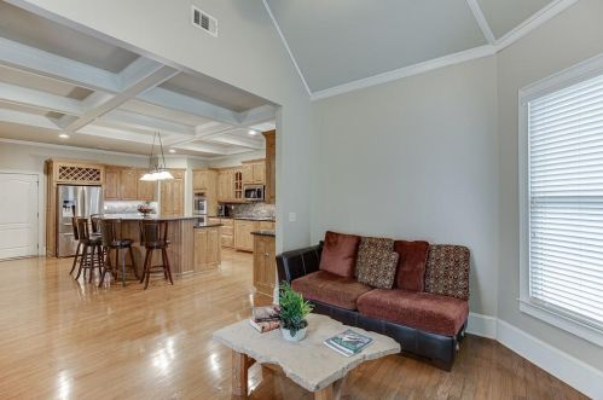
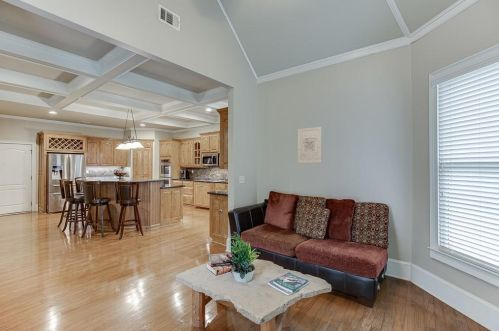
+ wall art [297,126,322,164]
